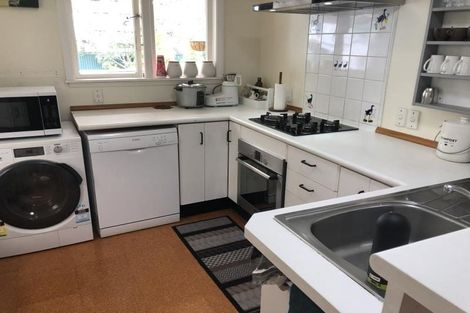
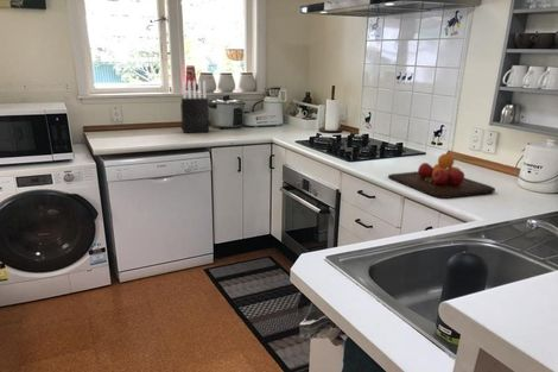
+ chopping board [387,153,496,200]
+ knife block [179,80,210,134]
